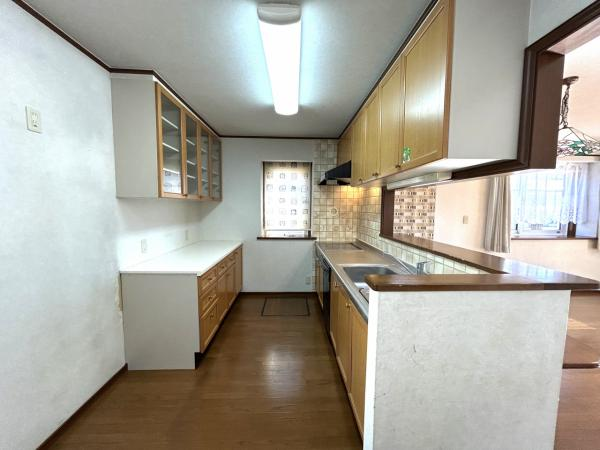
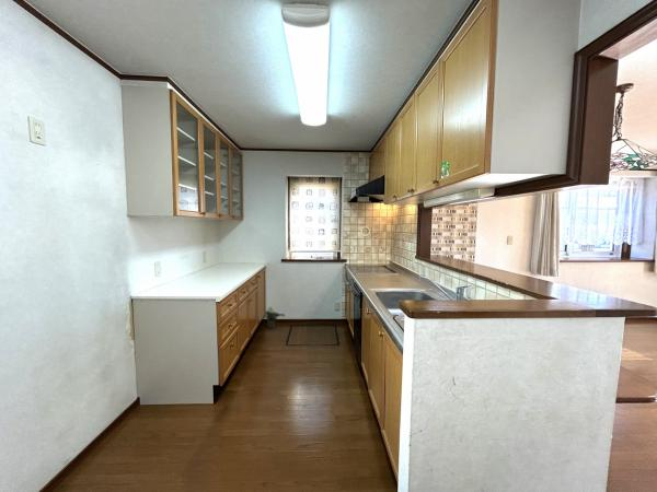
+ potted plant [262,306,286,329]
